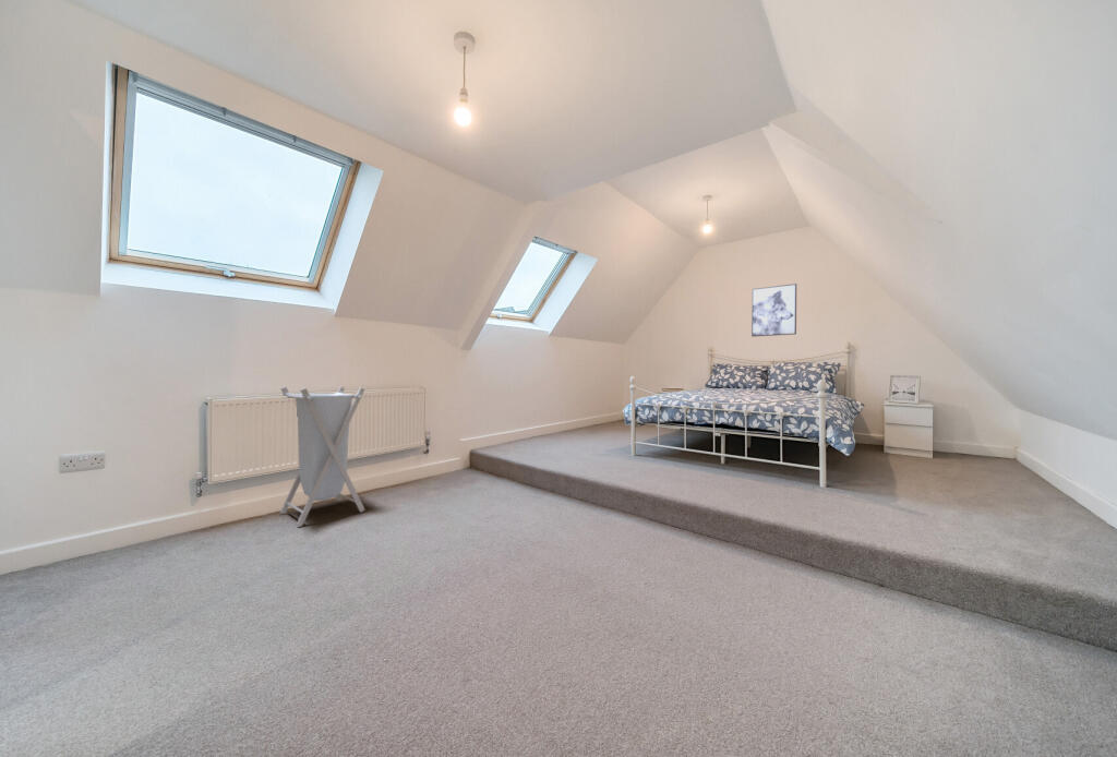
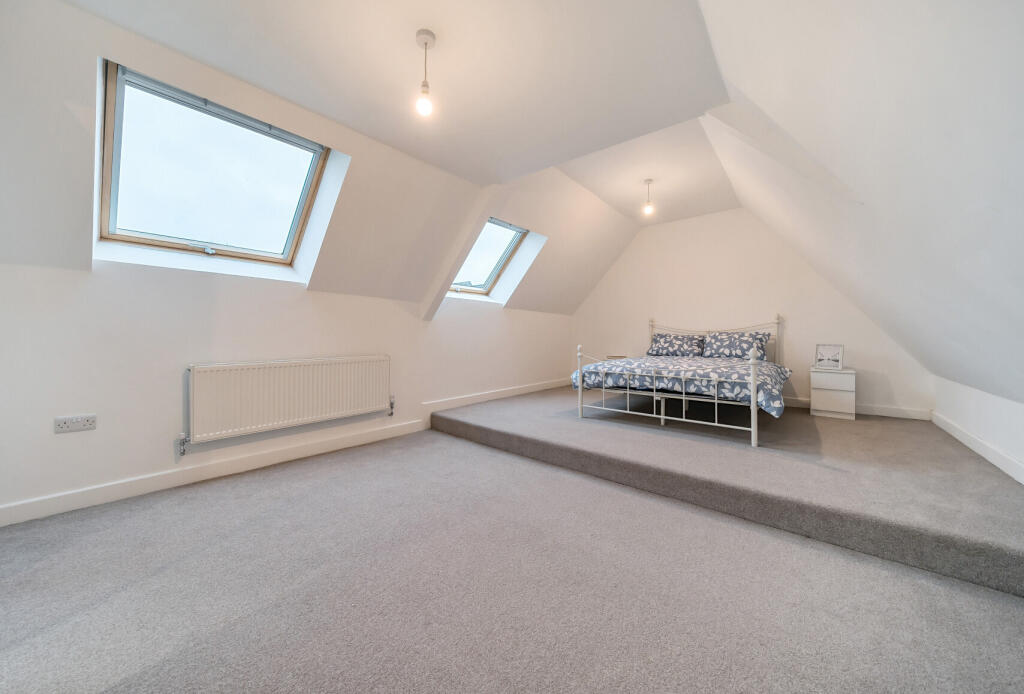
- laundry hamper [279,385,367,526]
- wall art [750,283,797,338]
